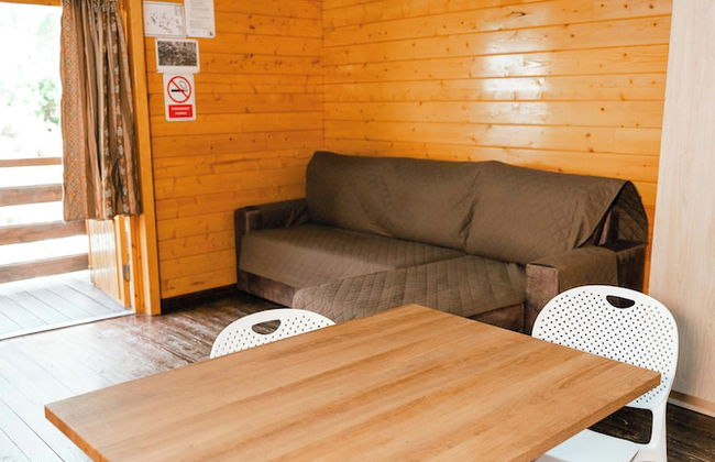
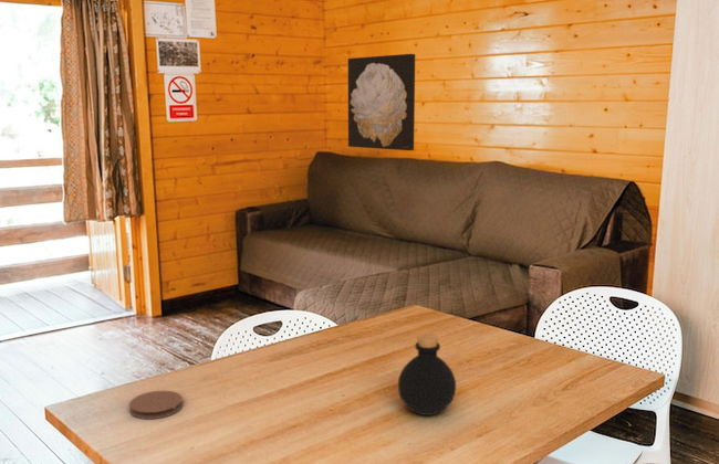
+ bottle [397,333,457,416]
+ wall art [347,53,416,151]
+ coaster [128,390,184,420]
